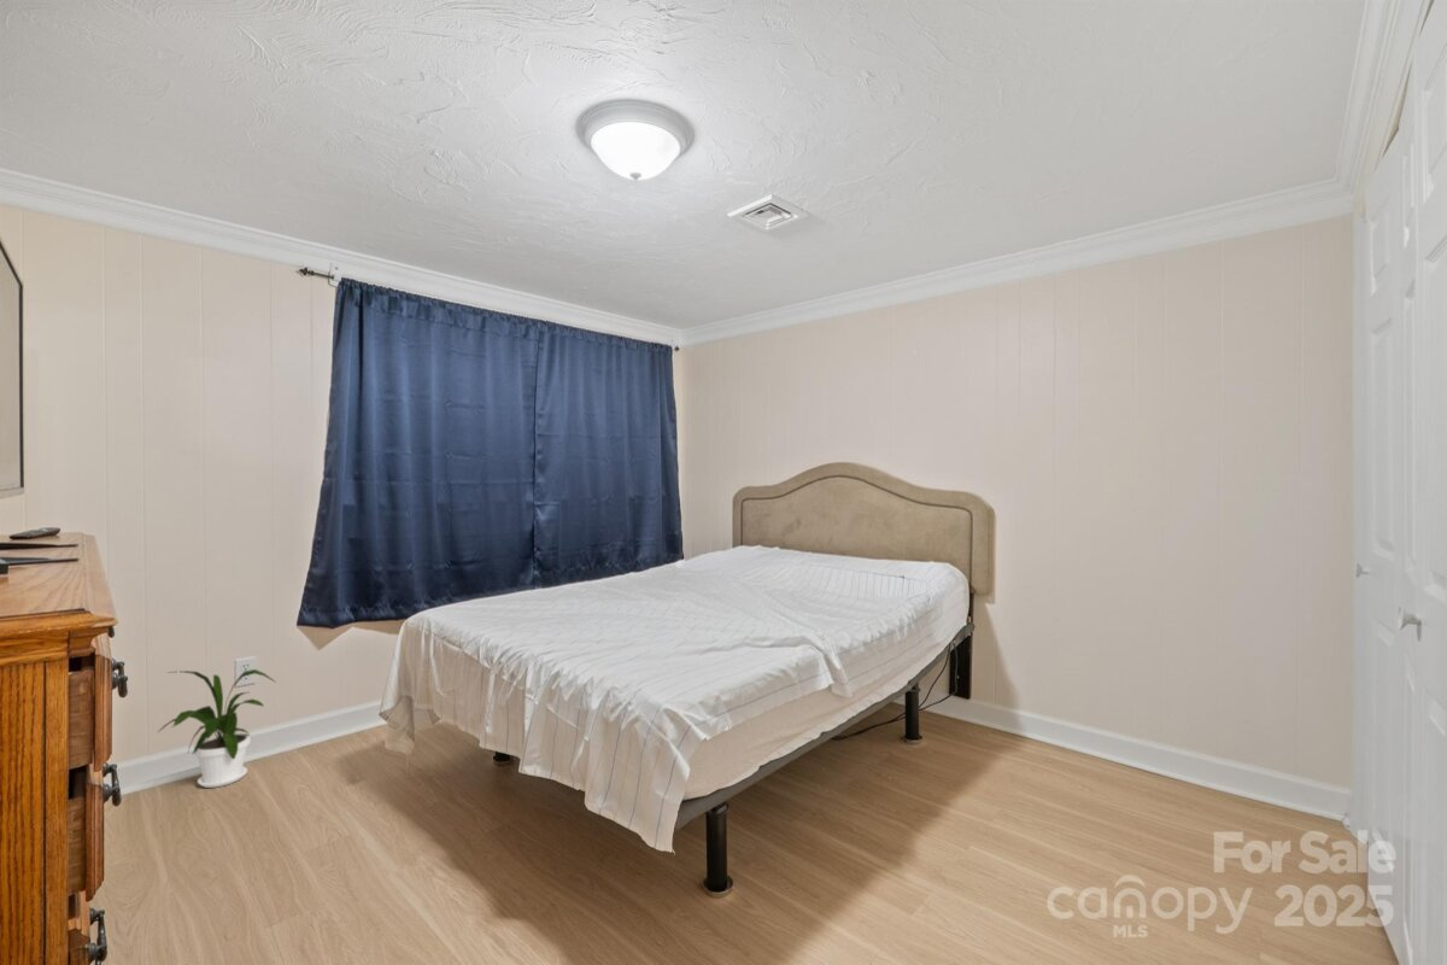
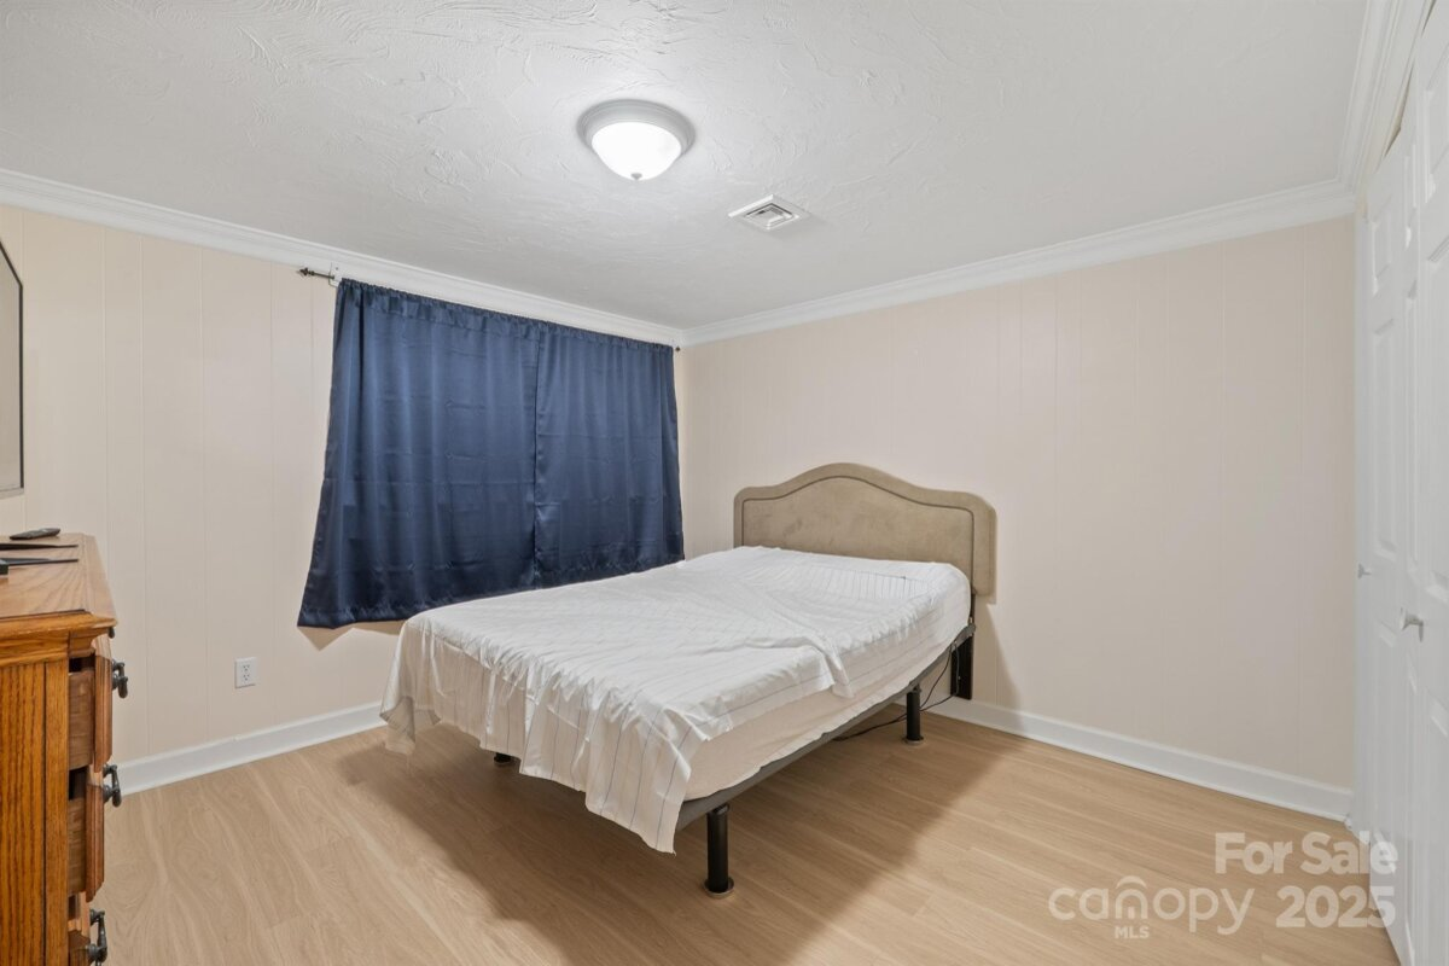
- house plant [157,668,277,789]
